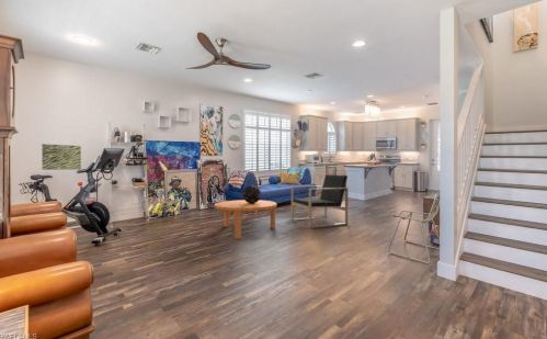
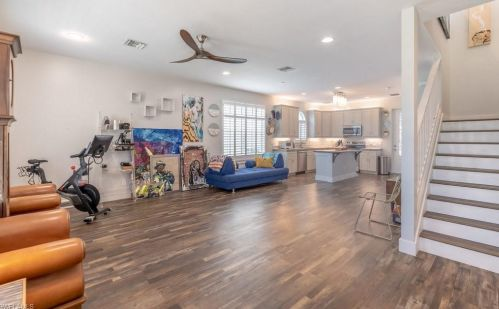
- wall art [41,143,82,171]
- coffee table [214,199,277,239]
- decorative globe [241,184,262,204]
- armchair [290,173,350,229]
